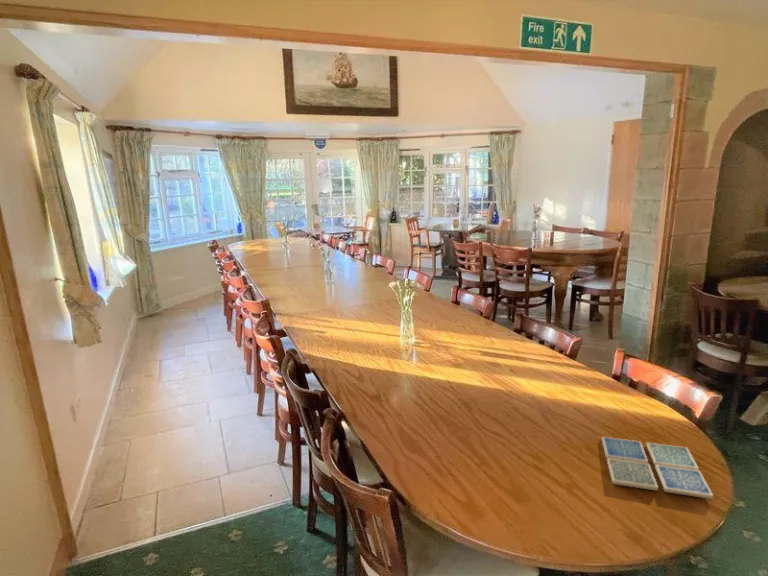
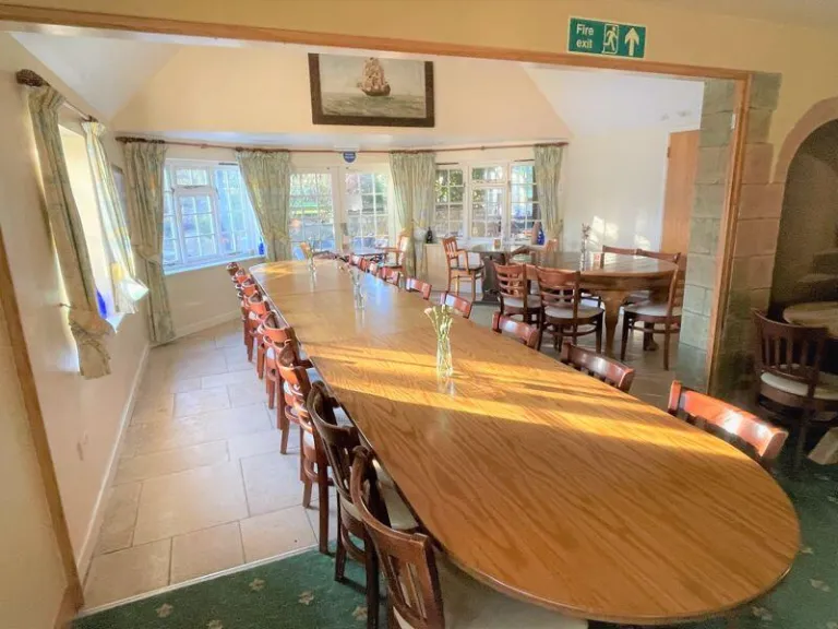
- drink coaster [601,436,714,500]
